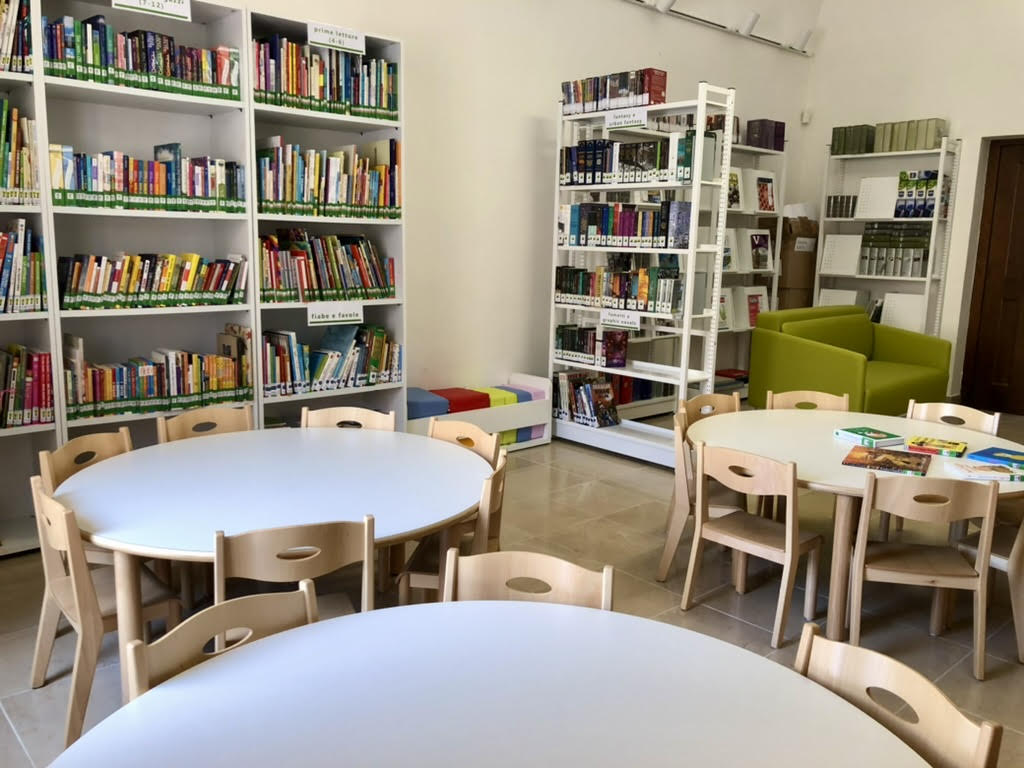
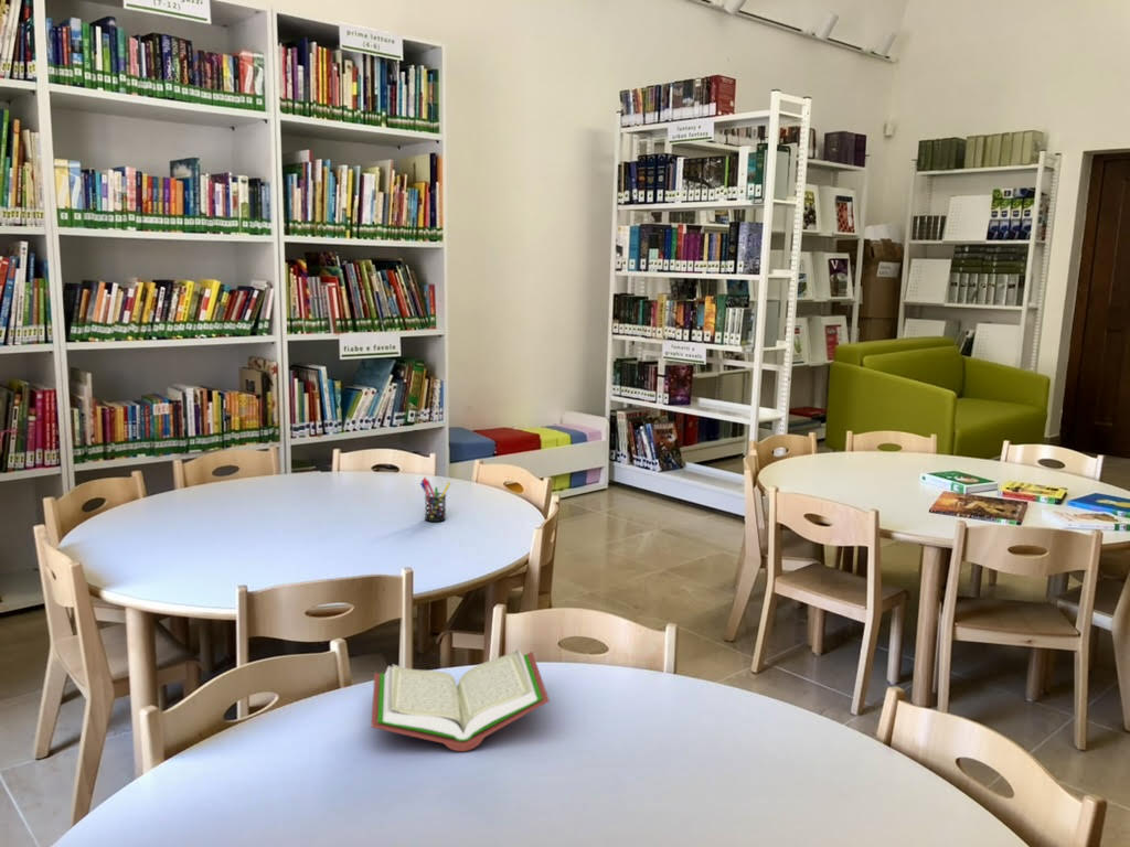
+ pen holder [419,476,451,523]
+ book [370,647,551,752]
